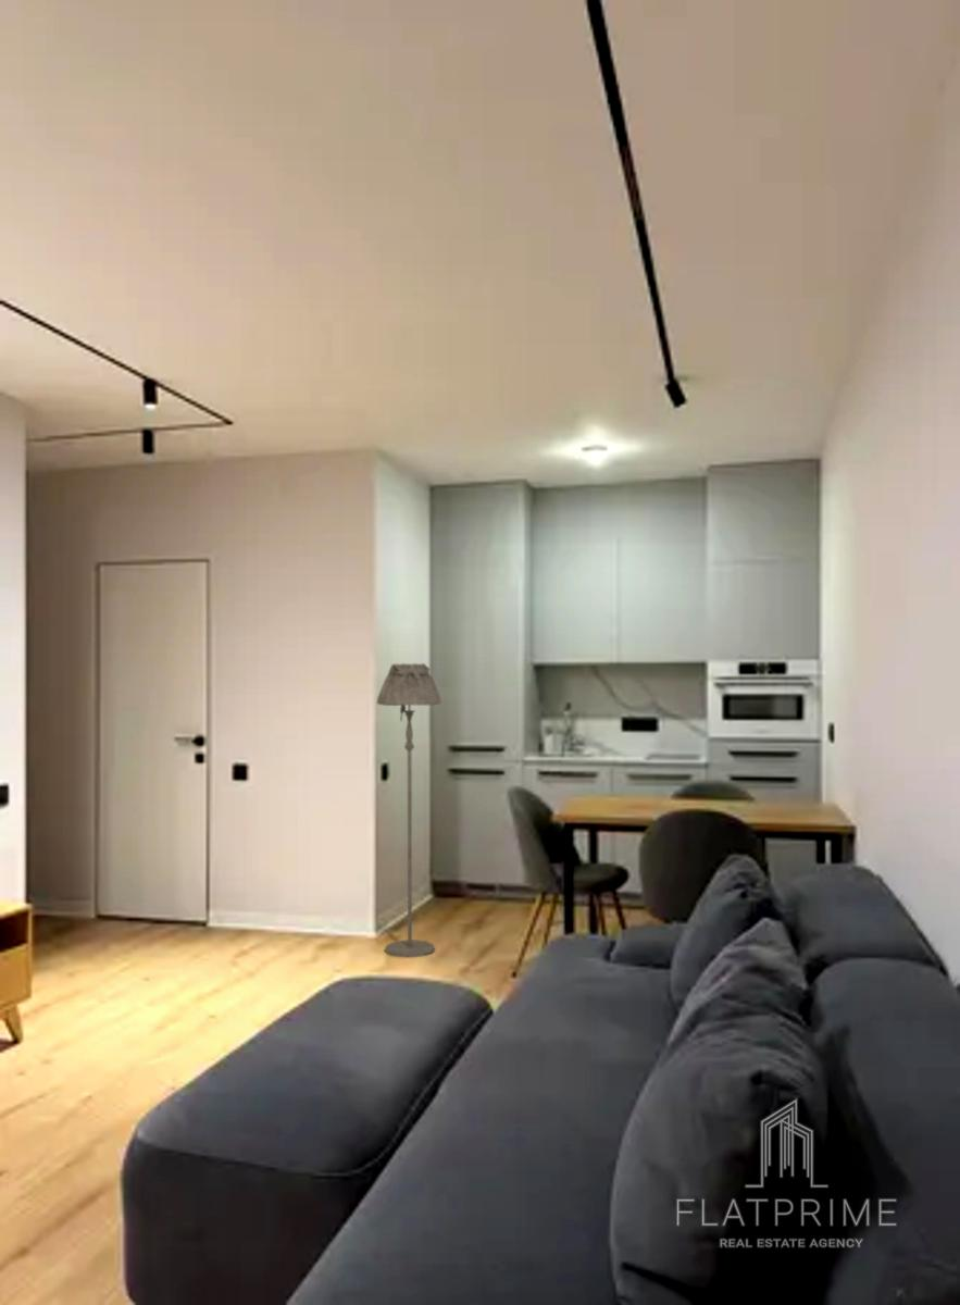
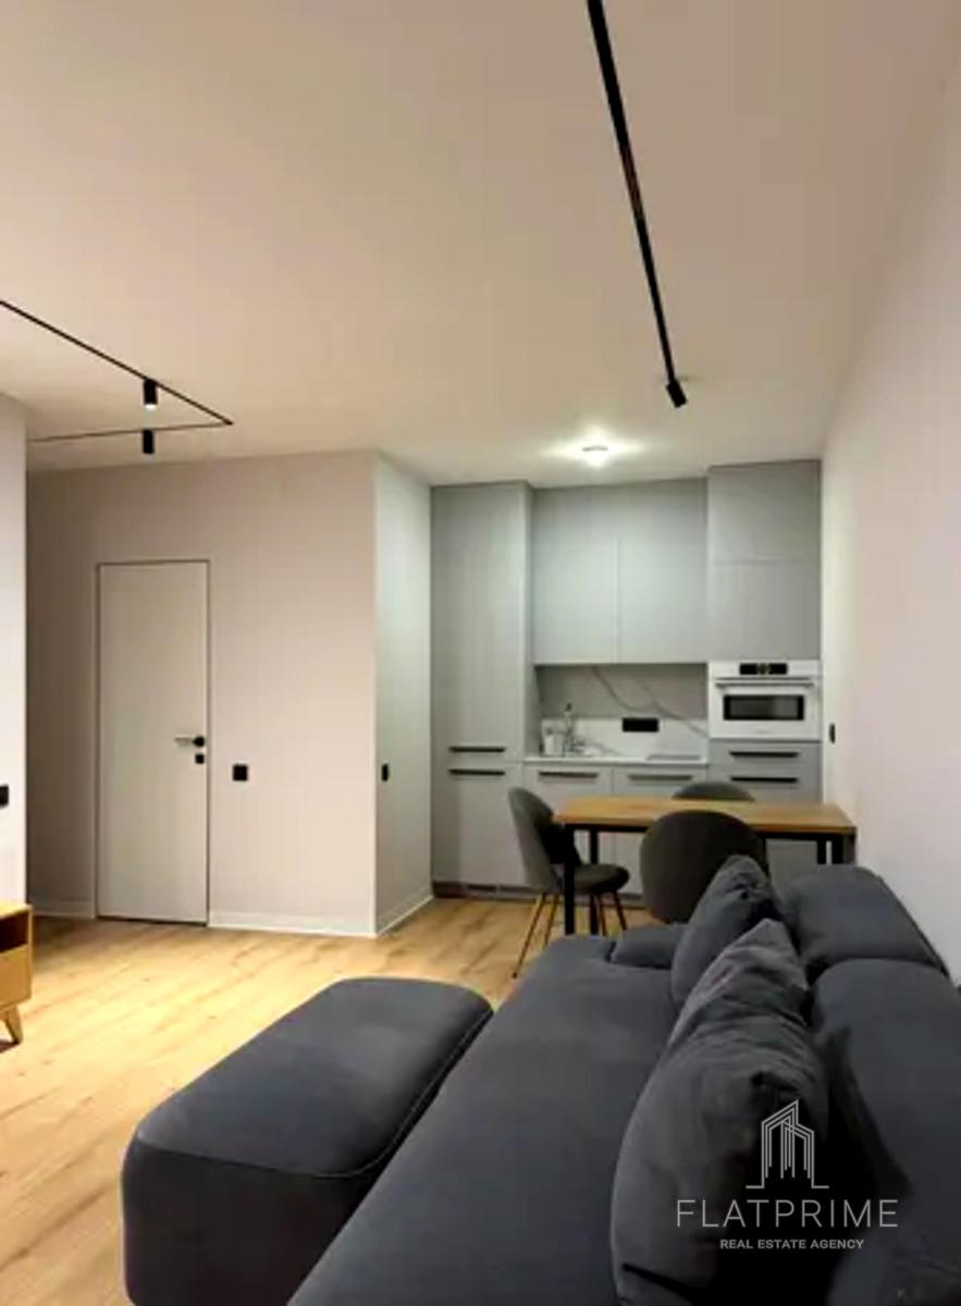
- floor lamp [376,662,442,958]
